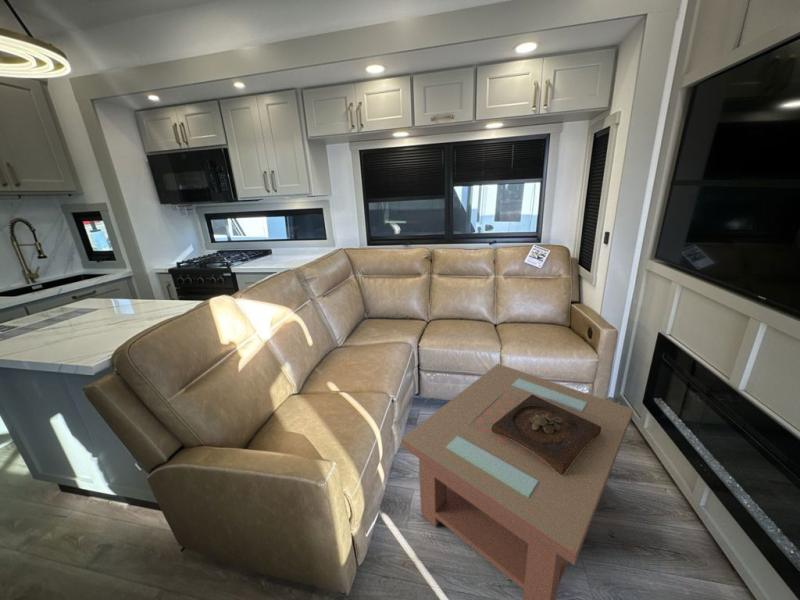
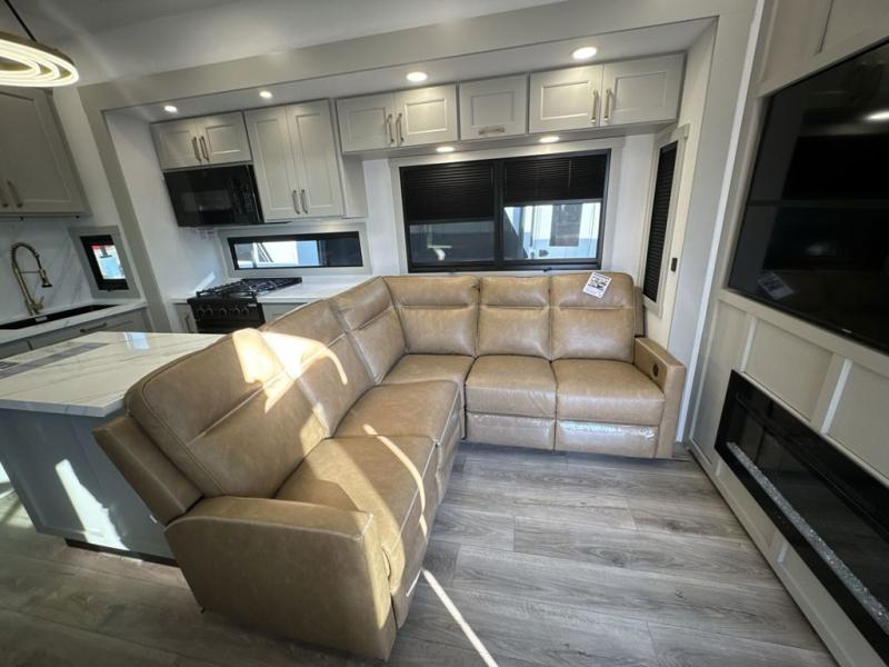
- wooden tray [491,394,601,475]
- coffee table [401,363,634,600]
